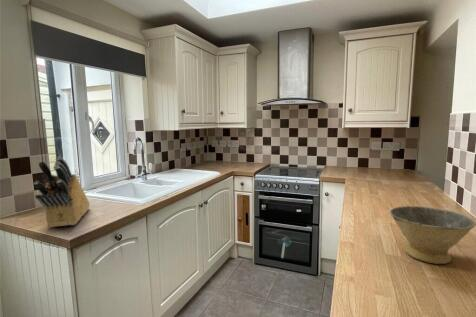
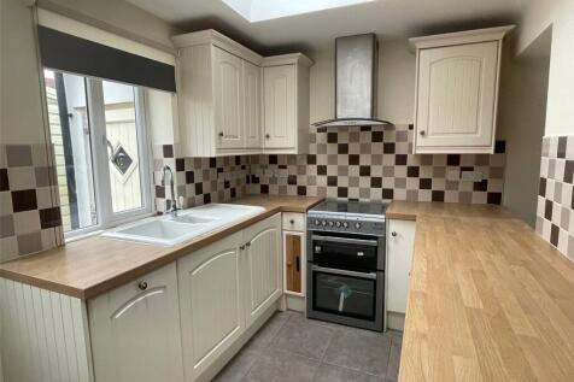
- knife block [33,156,91,228]
- bowl [389,205,476,265]
